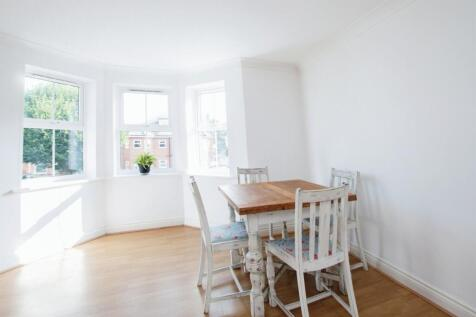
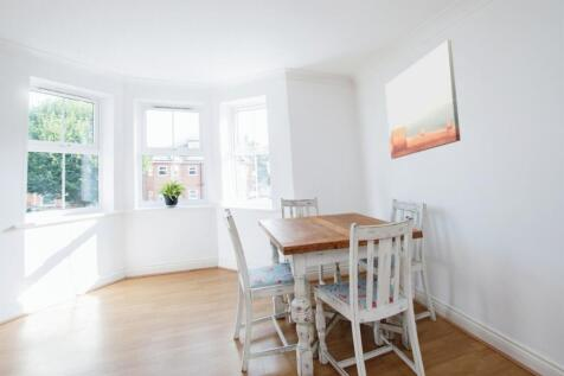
+ wall art [384,39,461,160]
